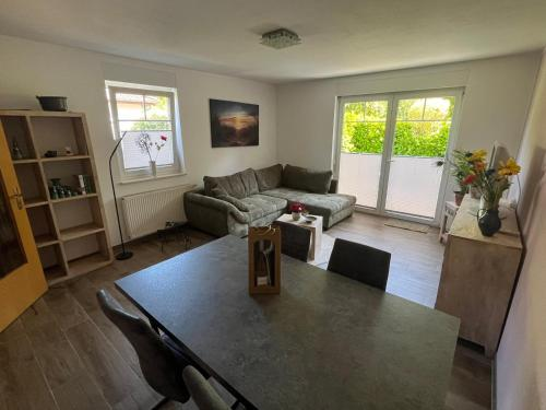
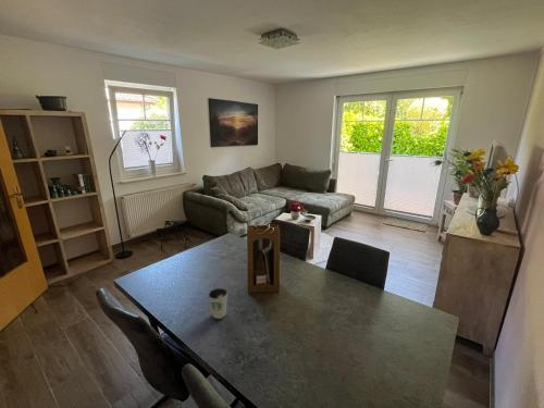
+ dixie cup [207,286,228,320]
